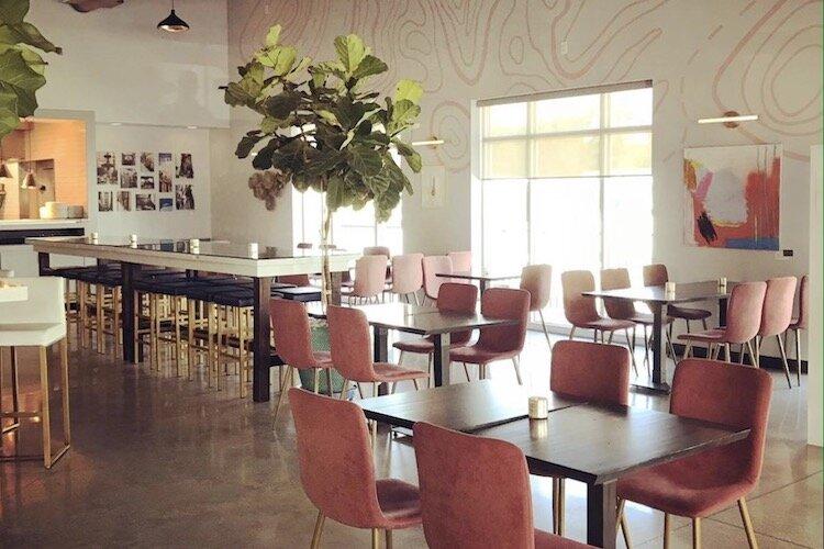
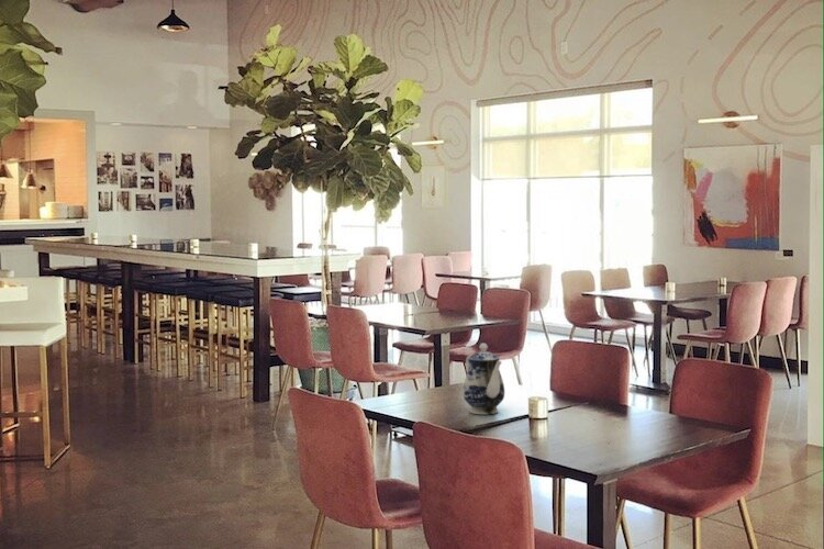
+ teapot [461,343,505,415]
